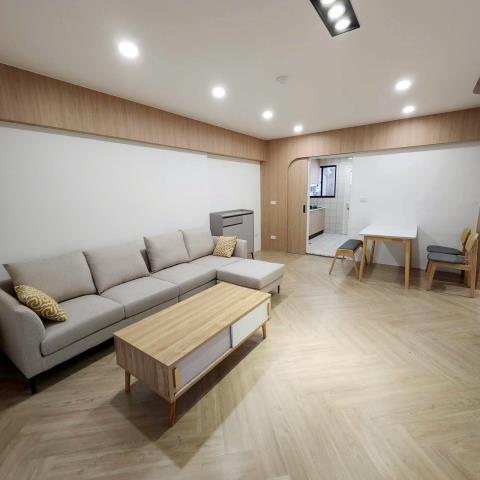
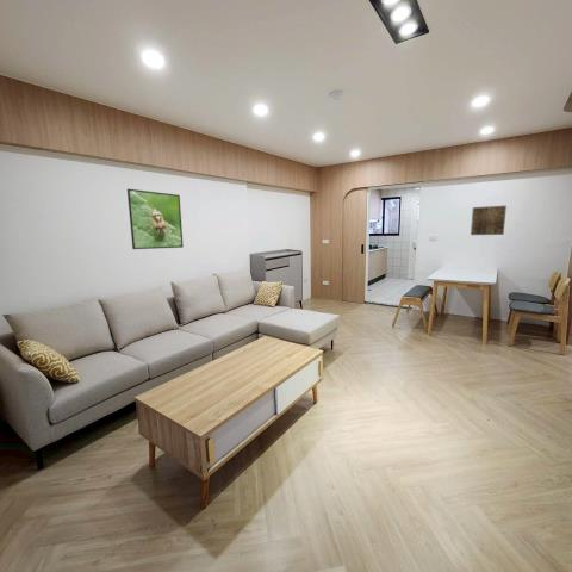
+ wall art [470,205,508,236]
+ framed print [126,188,184,250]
